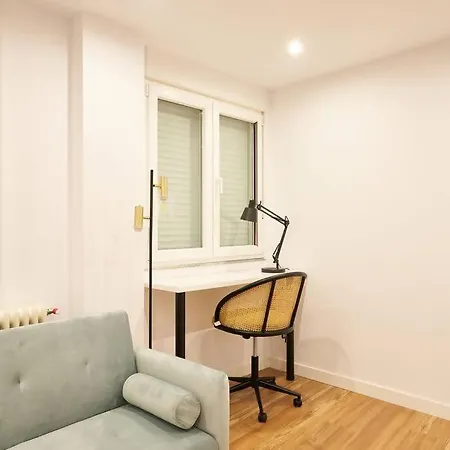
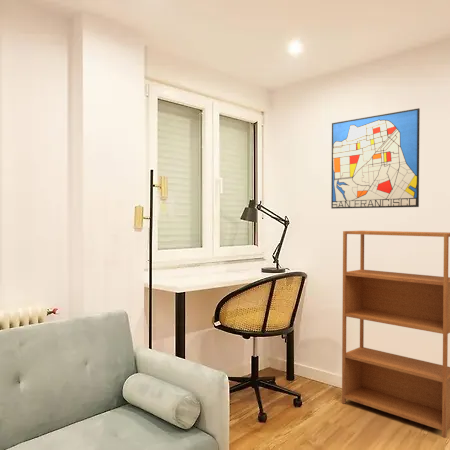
+ bookshelf [341,230,450,439]
+ wall art [330,107,421,210]
